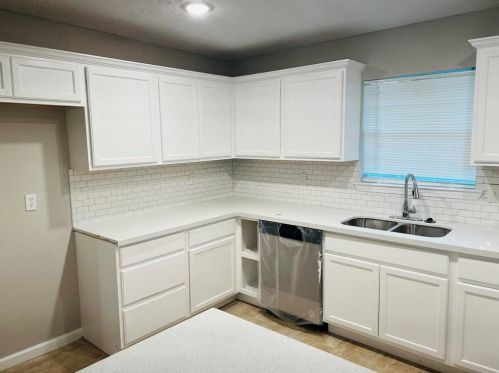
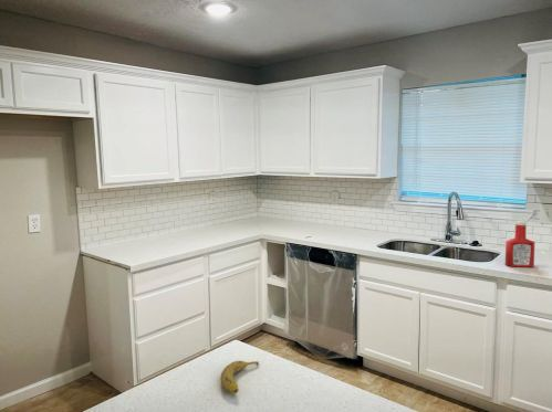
+ fruit [220,360,260,394]
+ soap bottle [504,220,537,268]
